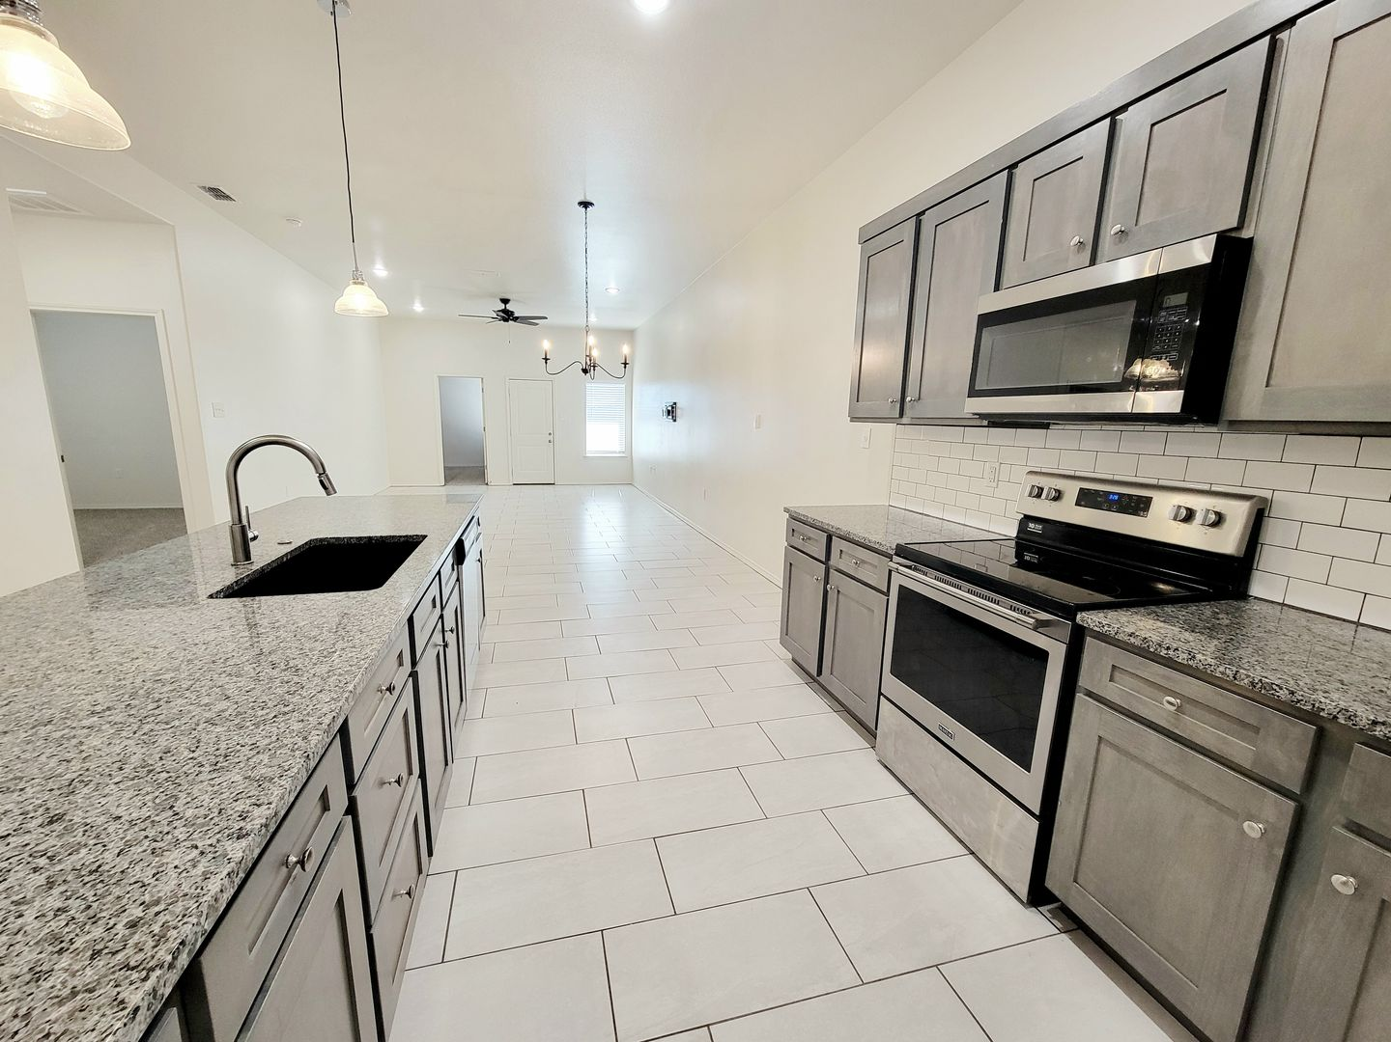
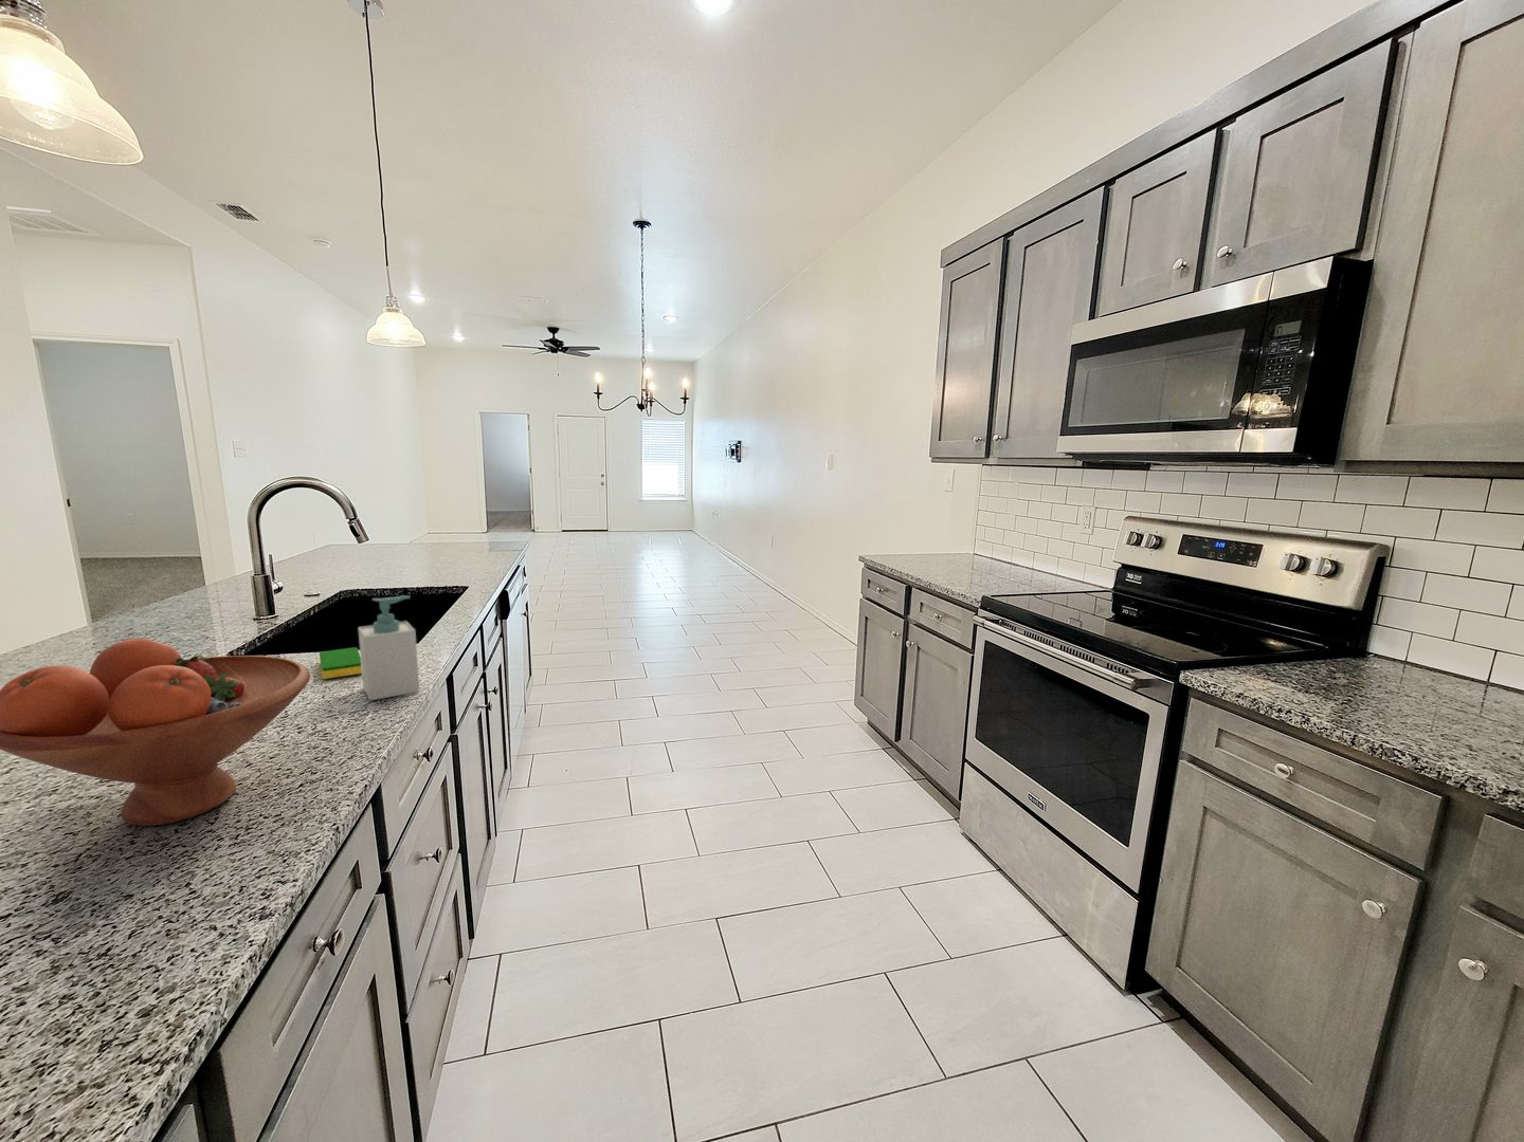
+ soap bottle [356,594,420,701]
+ dish sponge [318,647,362,680]
+ fruit bowl [0,638,311,827]
